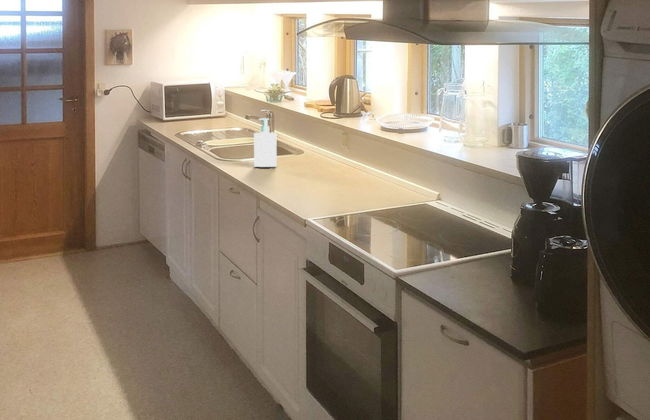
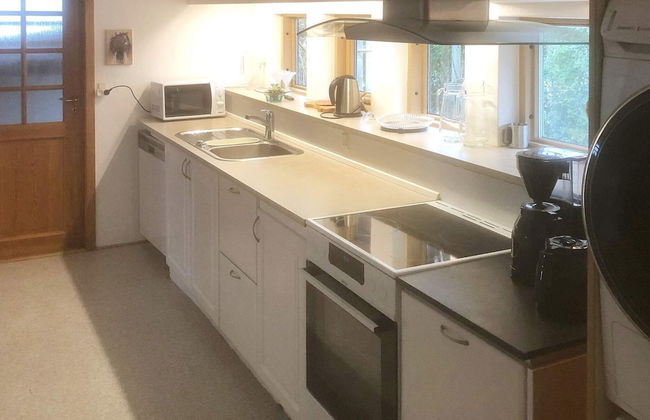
- soap bottle [253,117,278,168]
